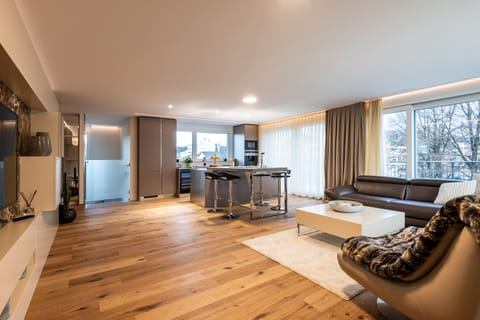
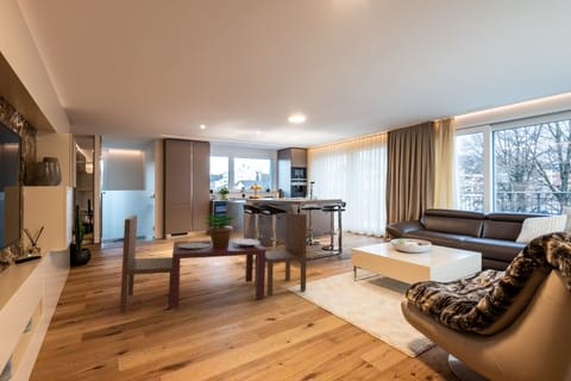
+ dining set [119,211,308,313]
